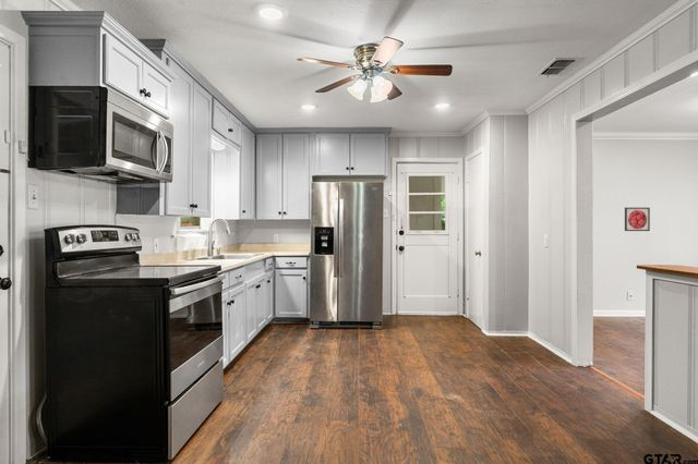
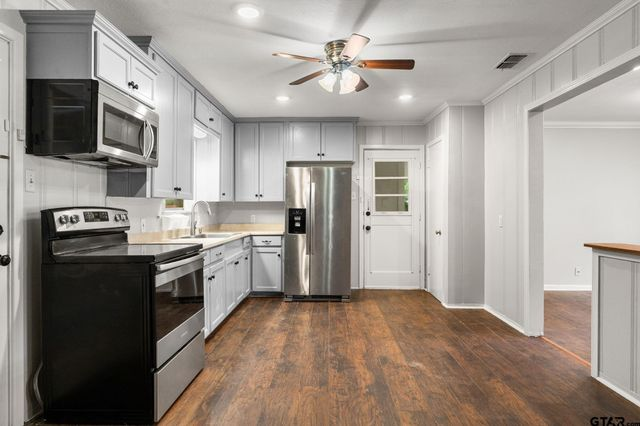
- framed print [624,207,651,232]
